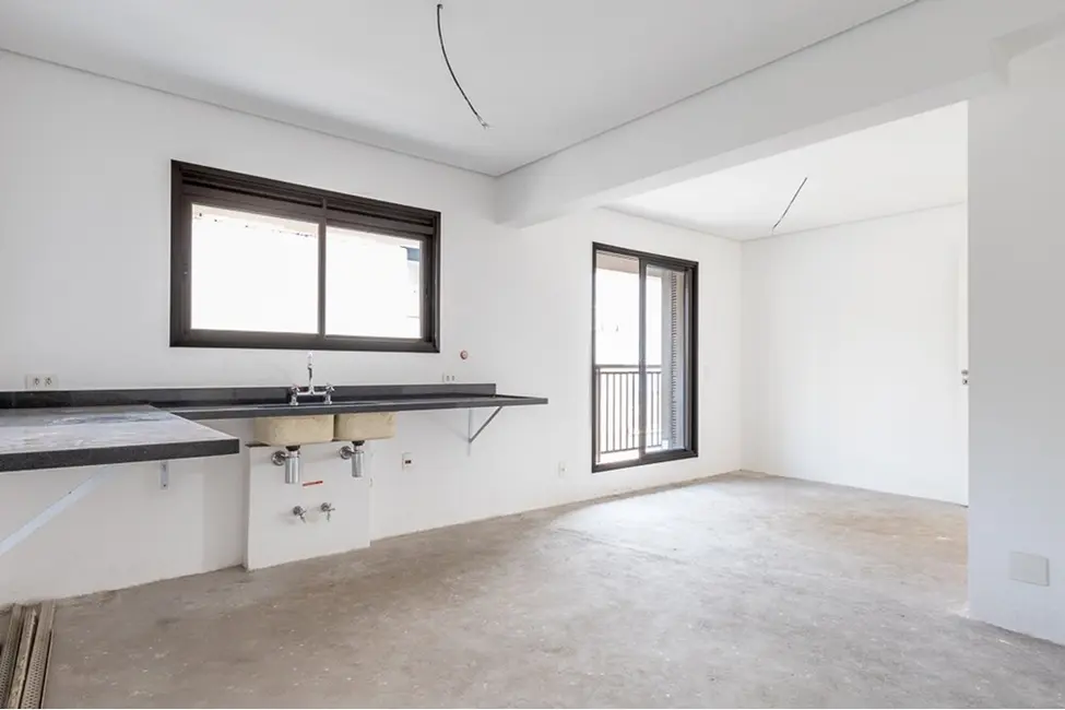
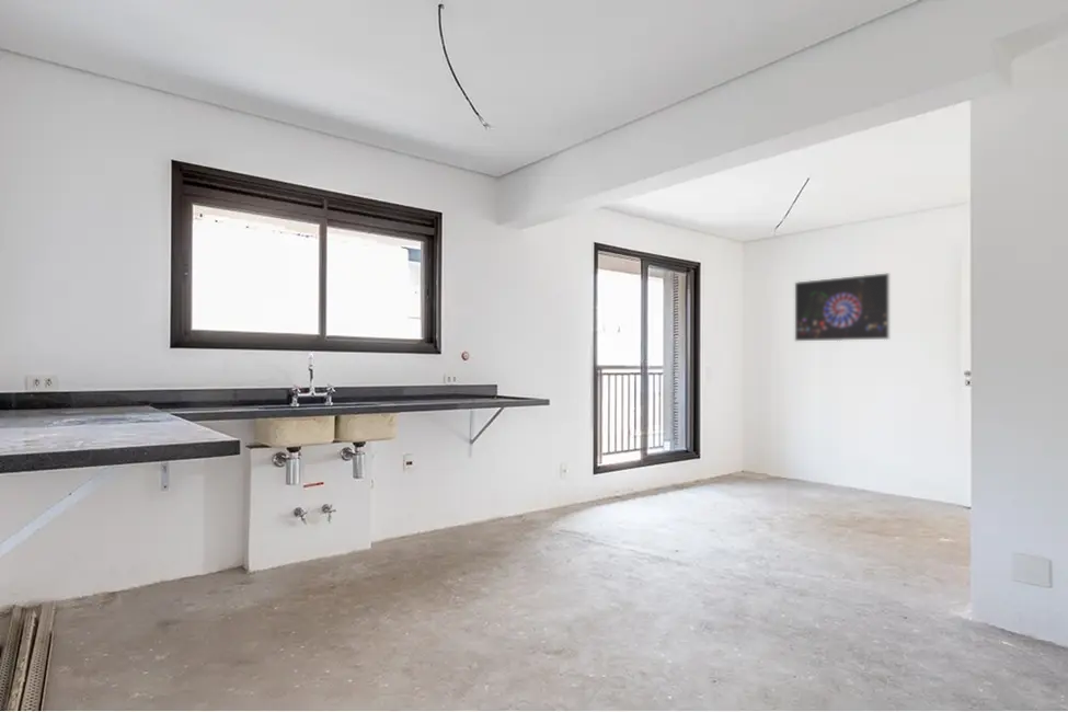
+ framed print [794,272,891,342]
